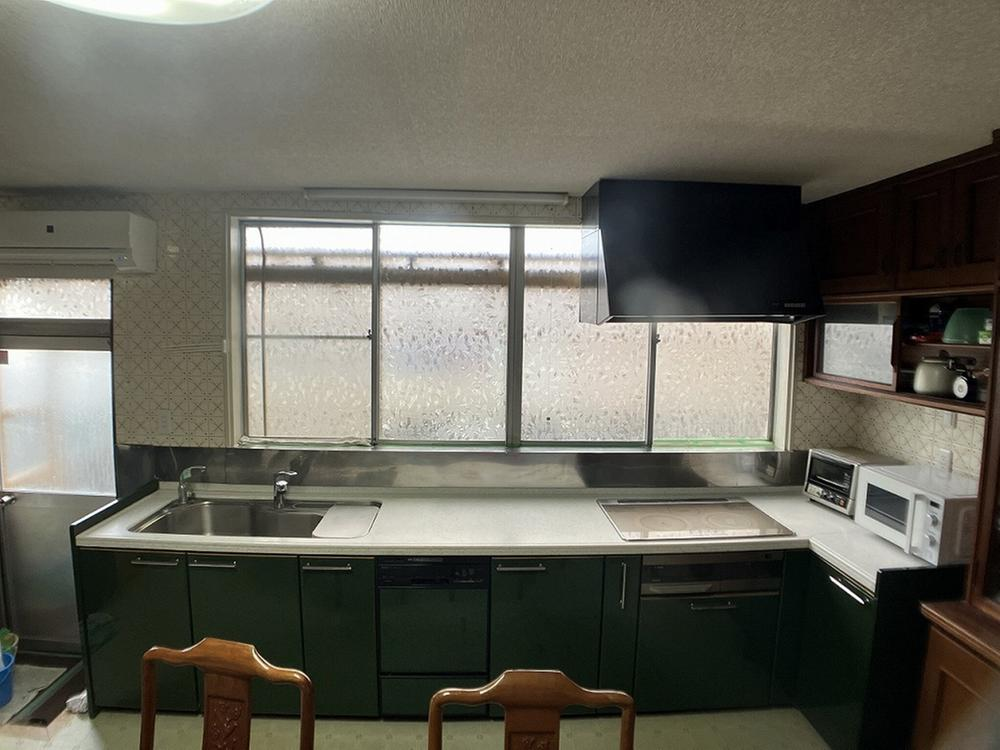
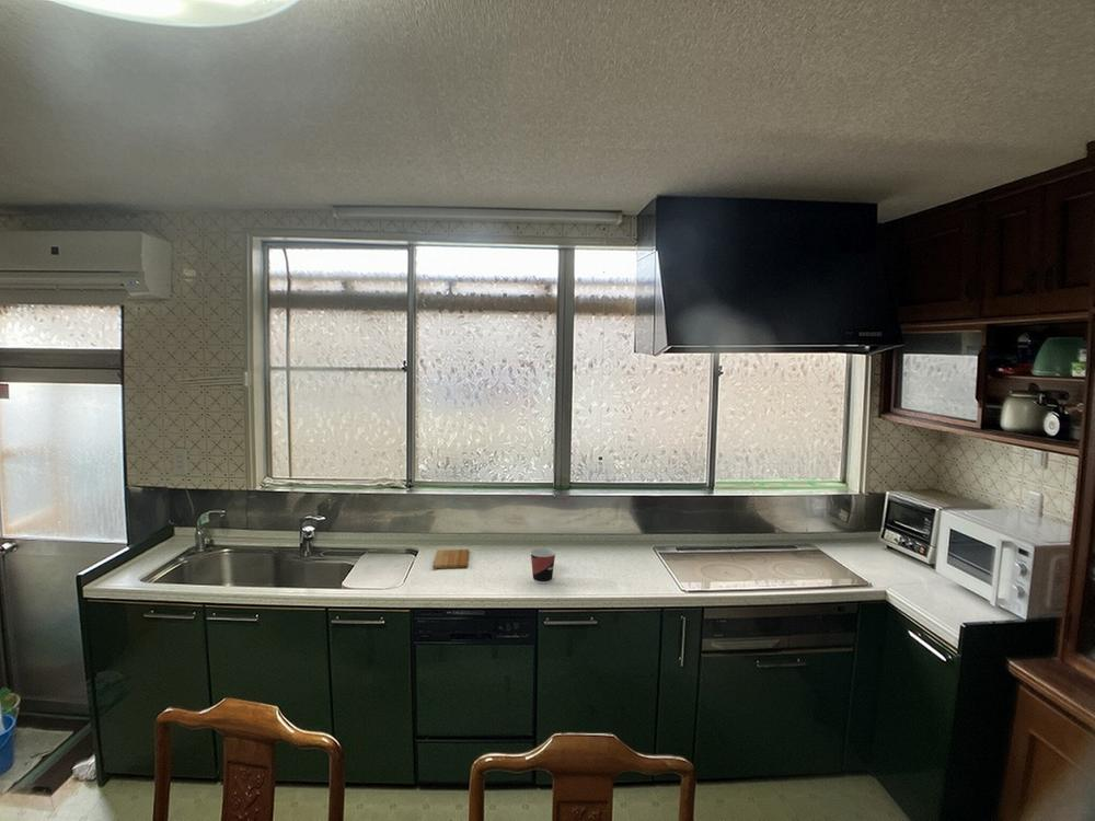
+ cutting board [431,548,470,569]
+ cup [529,547,557,585]
